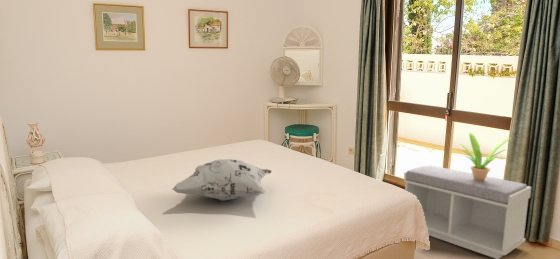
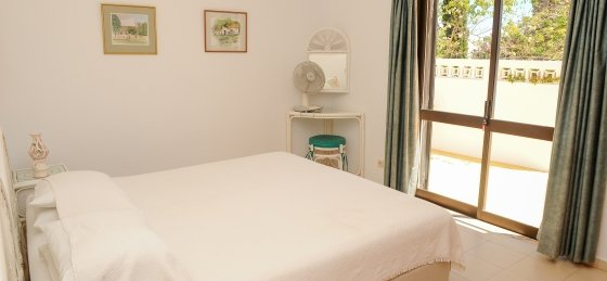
- potted plant [460,132,512,181]
- decorative pillow [170,158,272,202]
- bench [403,165,532,259]
